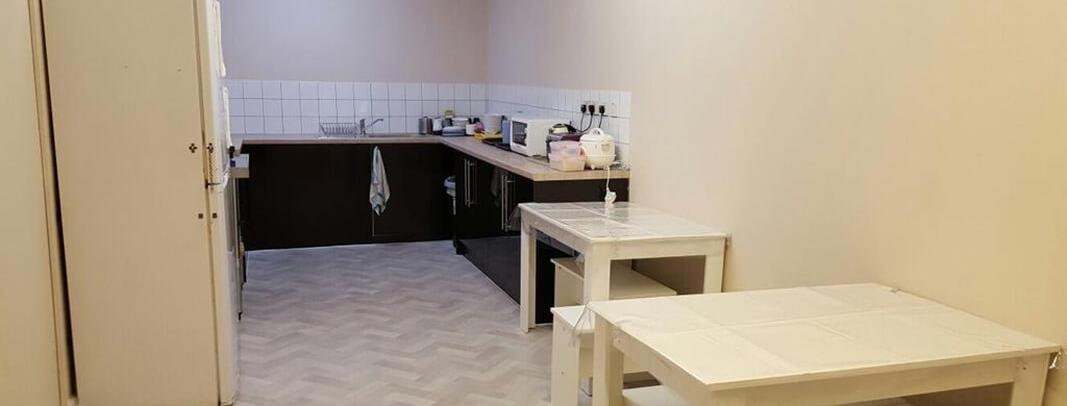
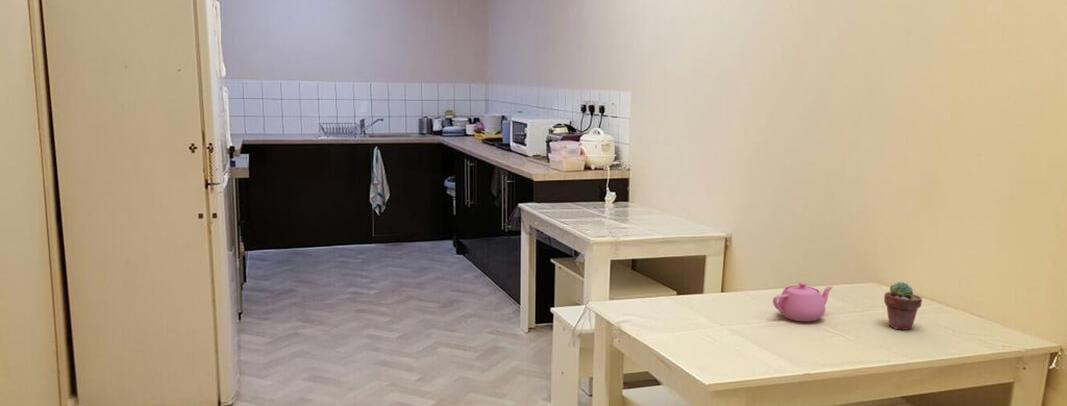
+ potted succulent [883,281,923,331]
+ teapot [772,281,834,322]
